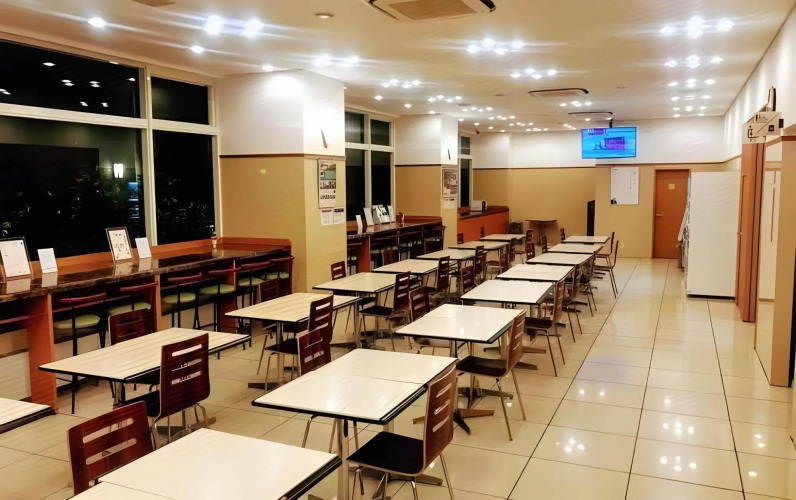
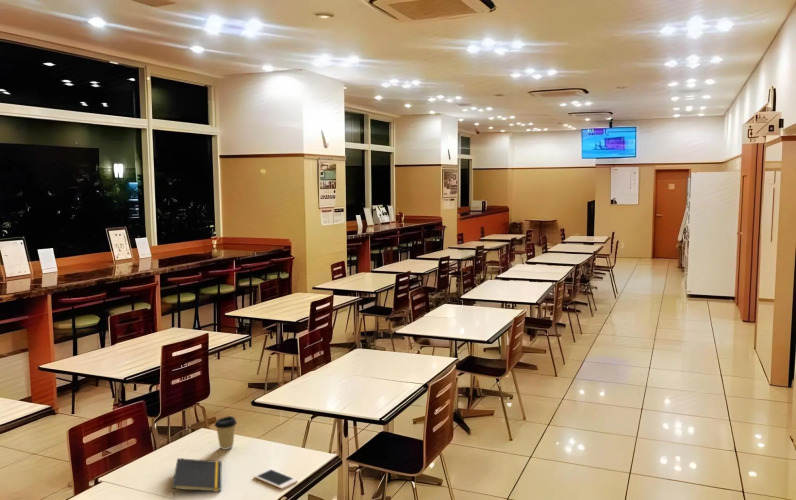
+ cell phone [253,468,299,490]
+ coffee cup [214,415,238,451]
+ notepad [171,457,223,500]
